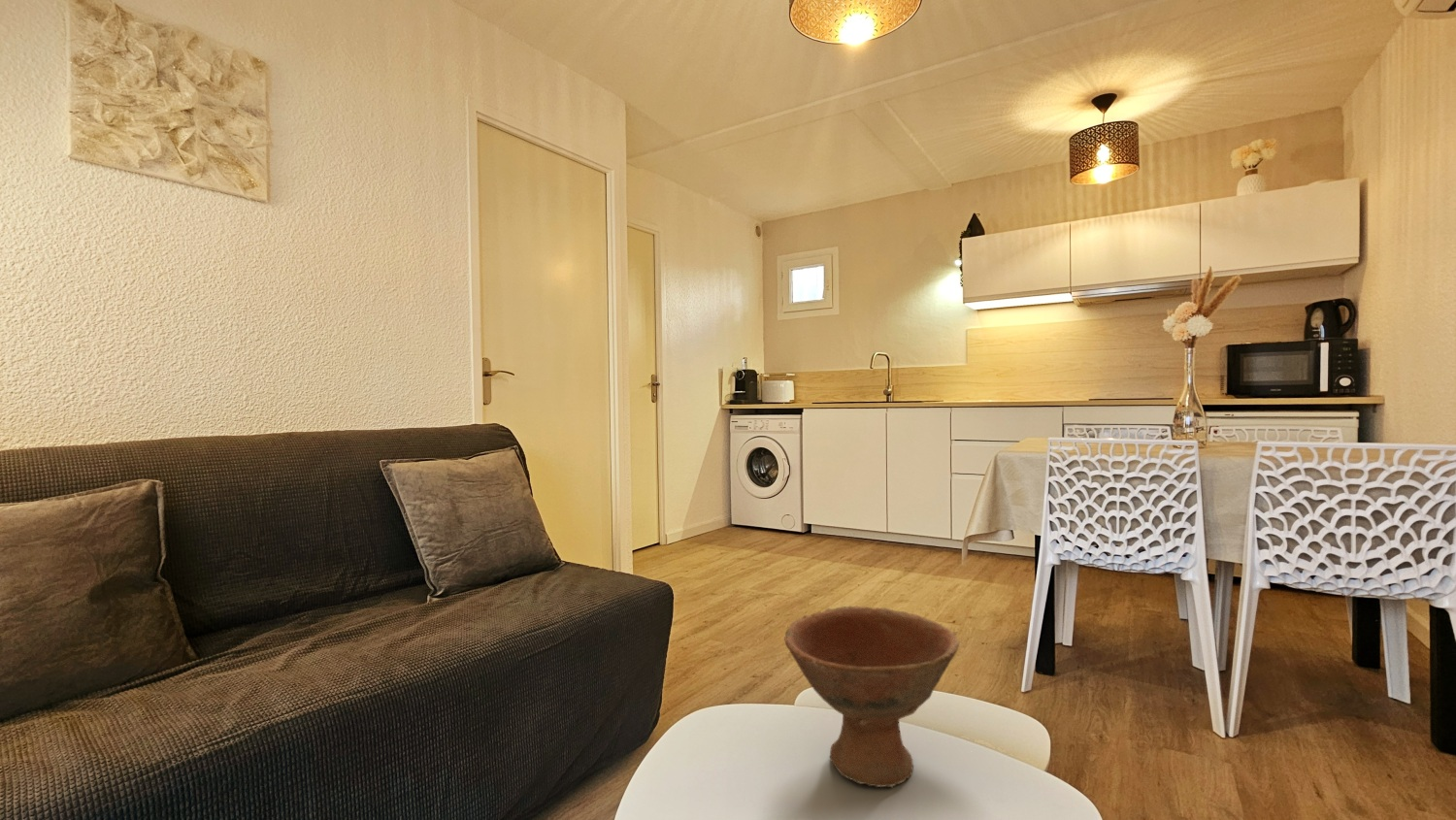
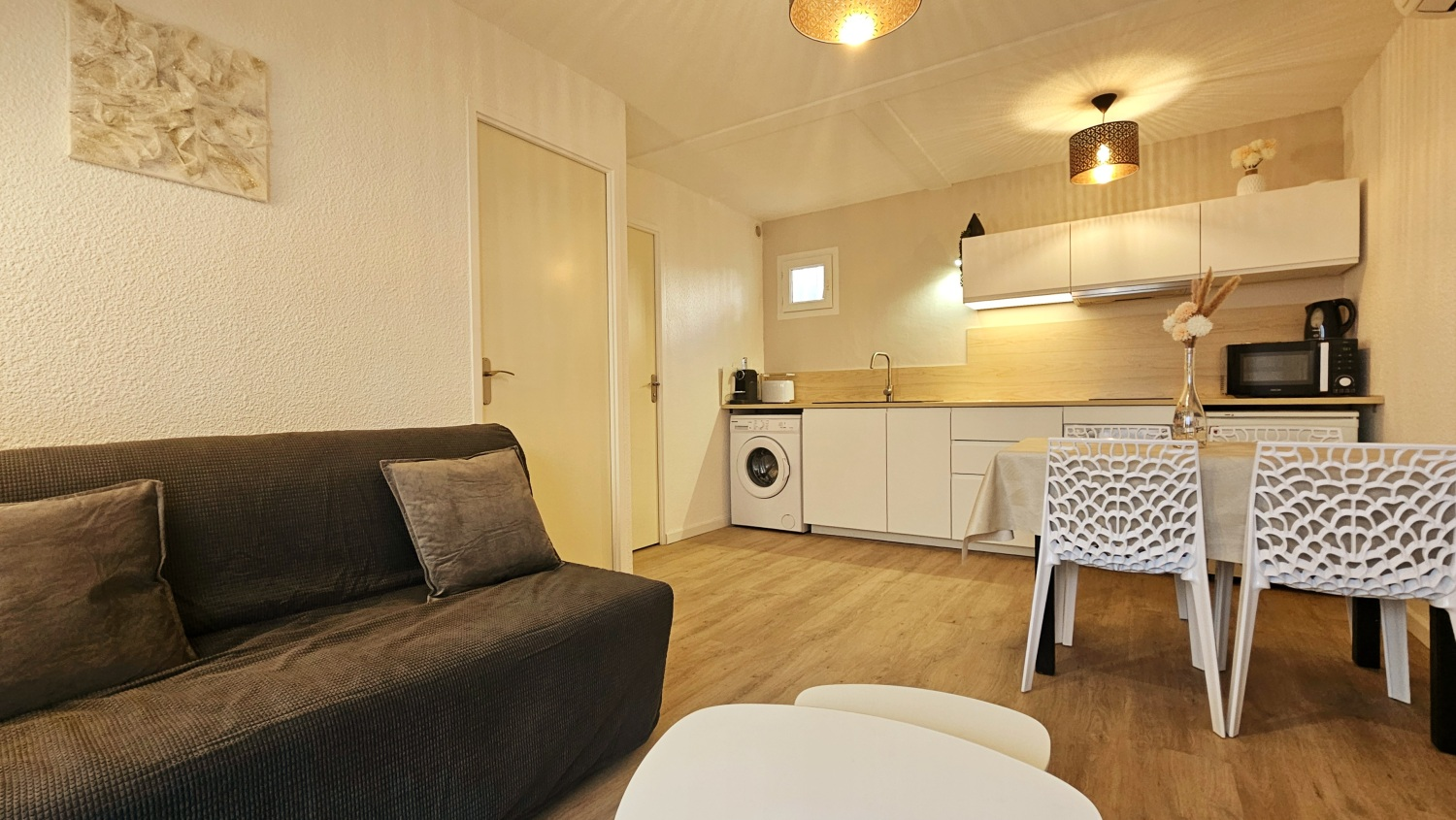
- bowl [784,605,961,788]
